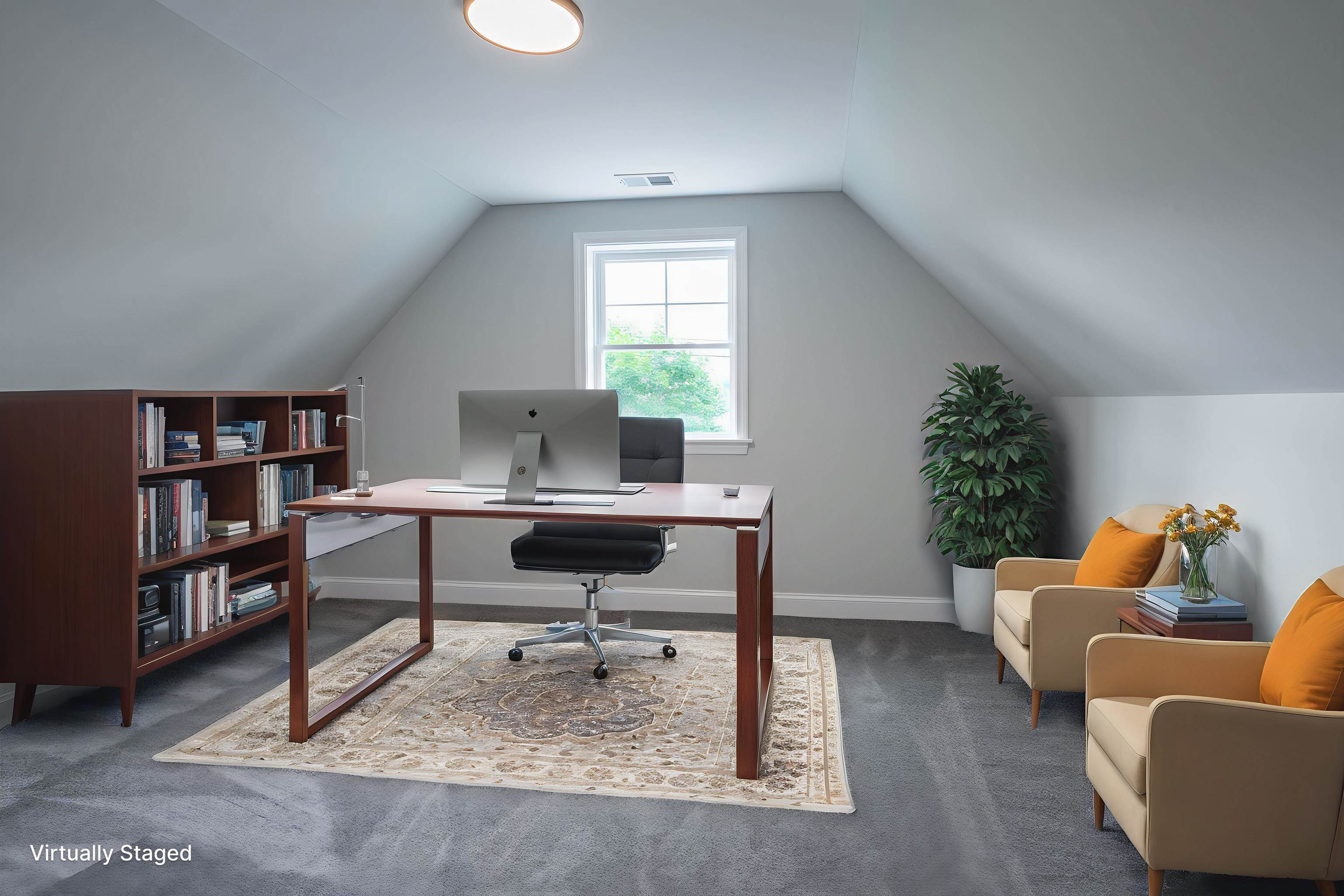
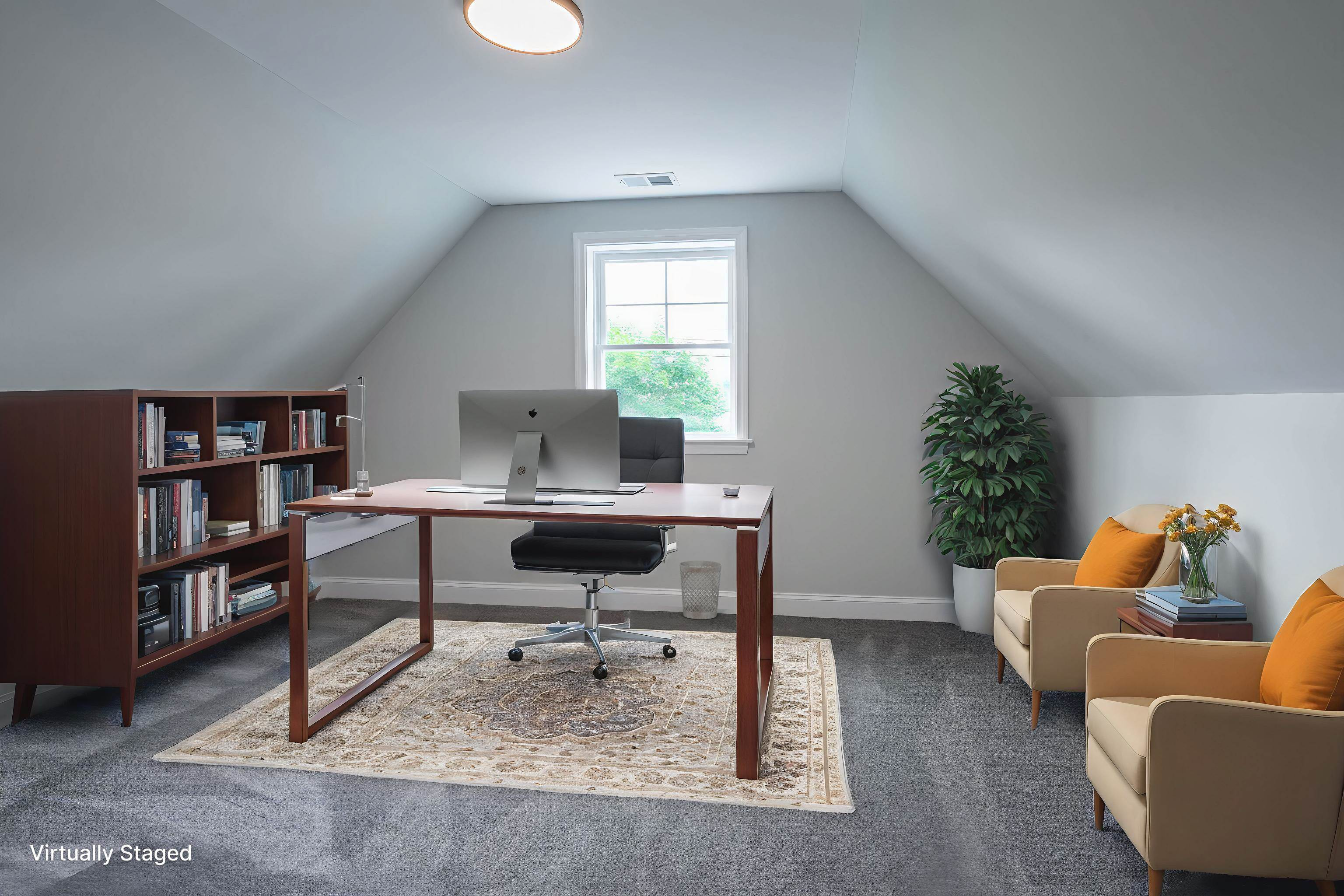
+ wastebasket [679,560,722,620]
